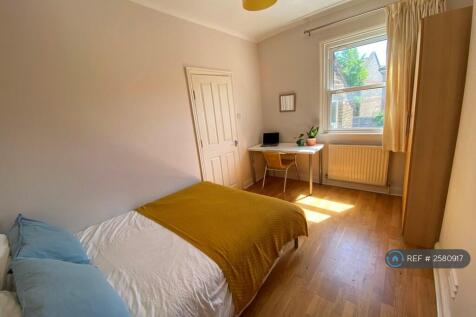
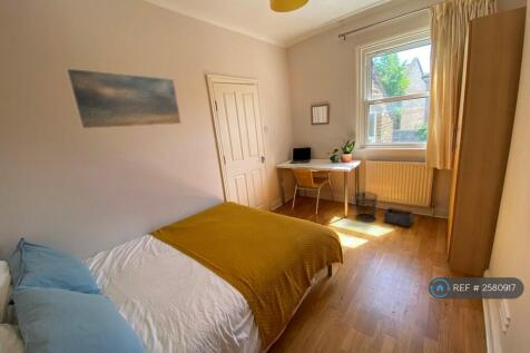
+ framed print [65,67,183,130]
+ storage bin [383,207,414,227]
+ waste bin [352,190,380,223]
